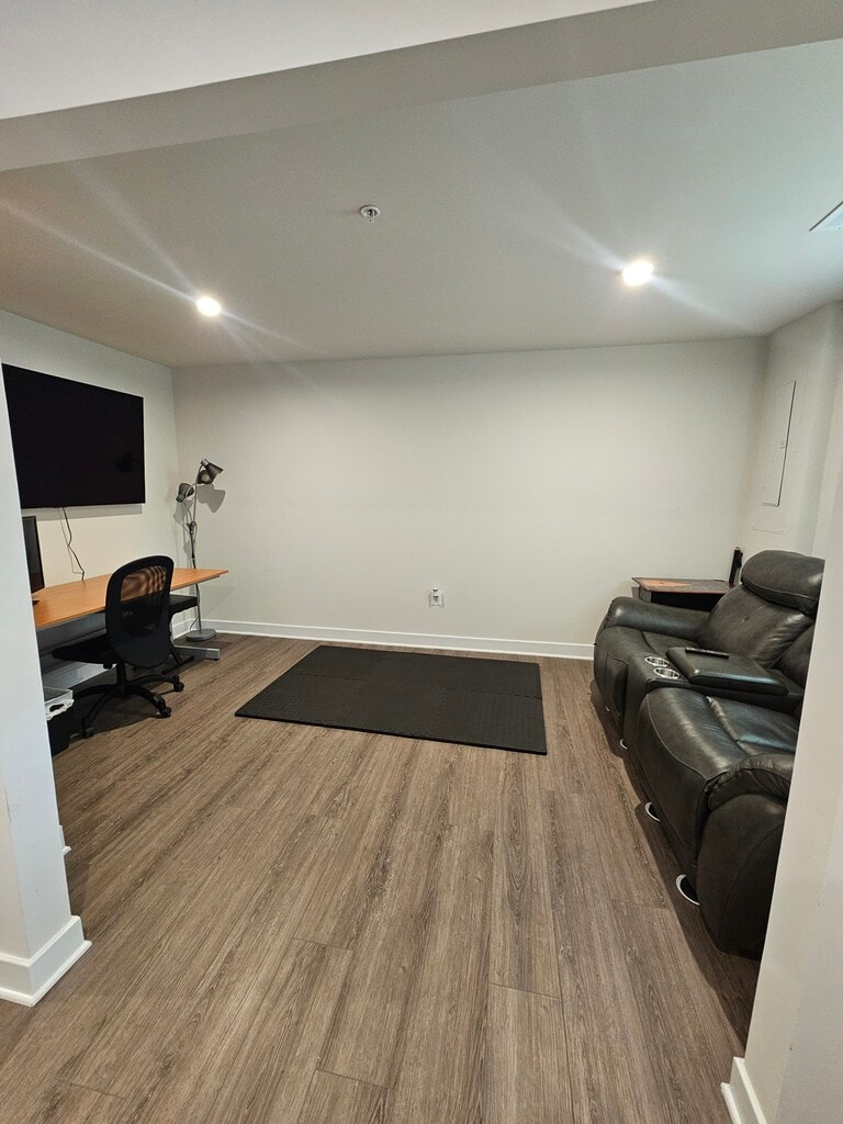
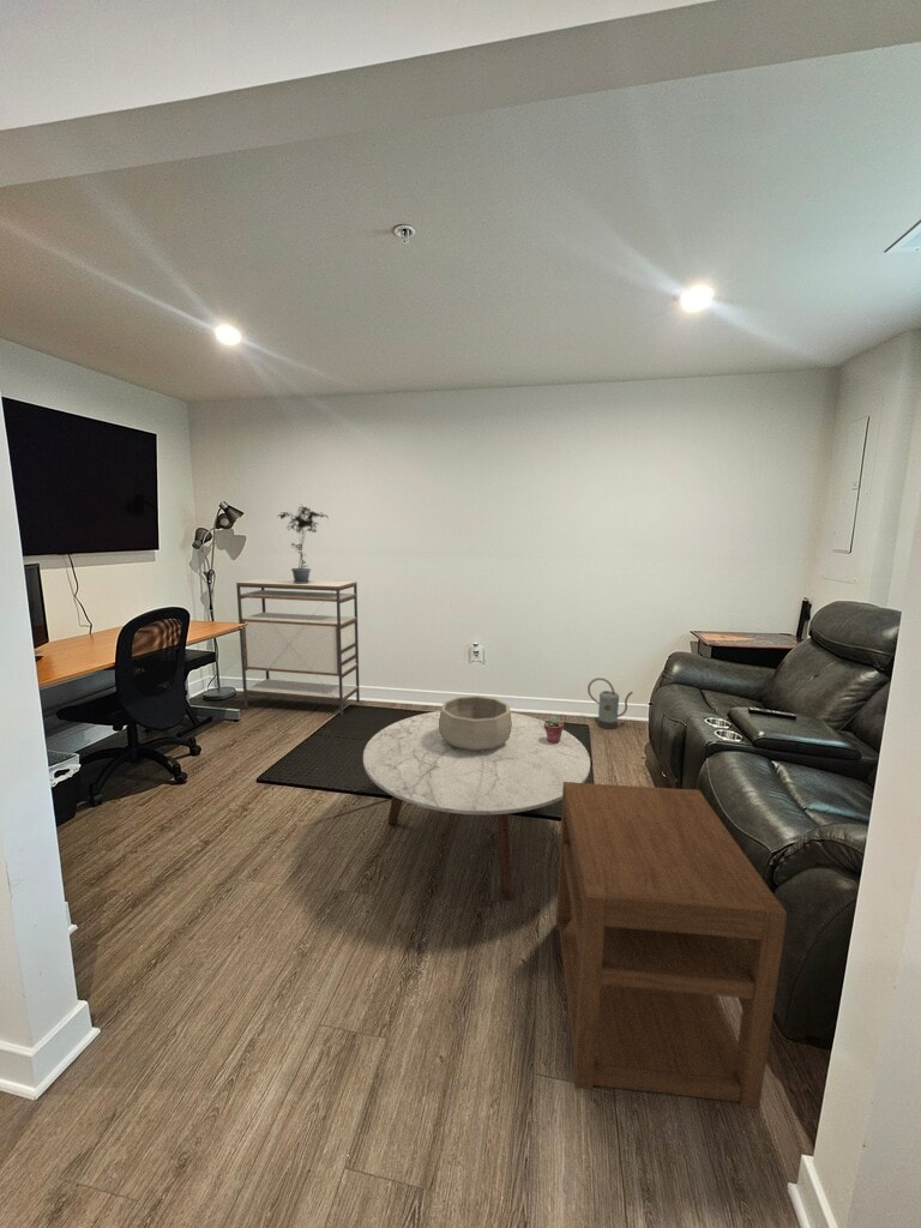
+ potted succulent [544,716,565,742]
+ shelving unit [235,577,361,717]
+ decorative bowl [439,694,512,751]
+ coffee table [362,710,591,901]
+ watering can [586,678,634,730]
+ potted plant [276,505,330,583]
+ nightstand [555,782,788,1109]
